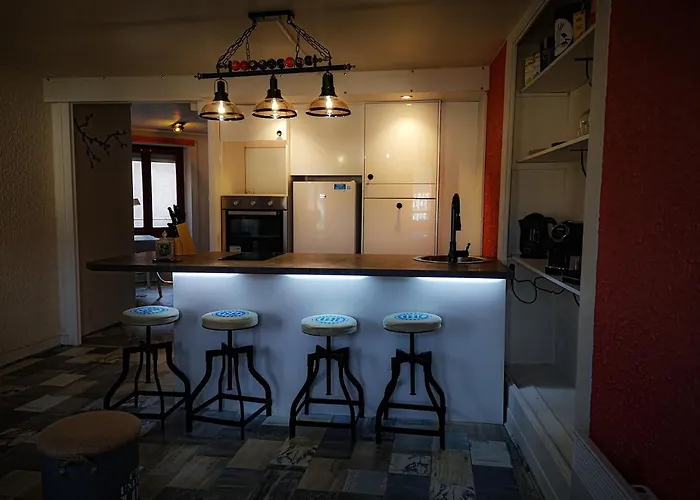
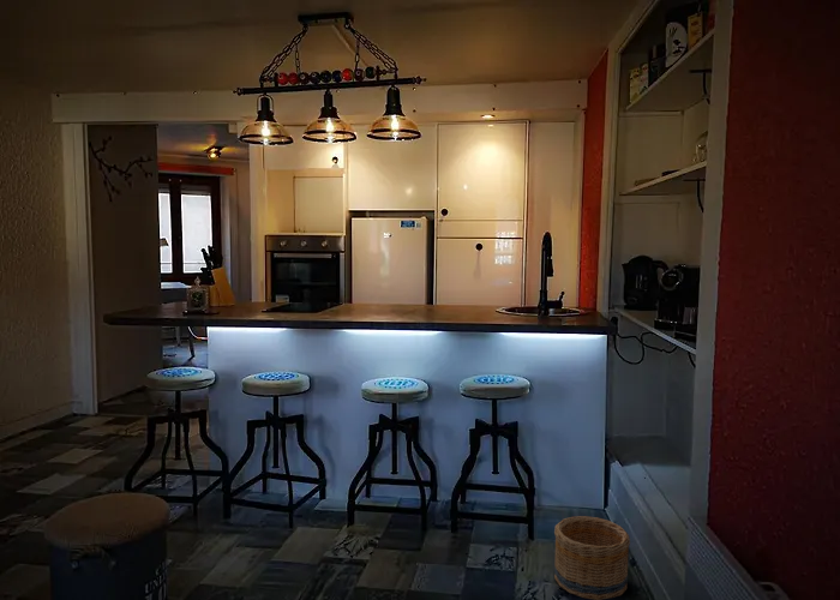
+ basket [553,515,631,600]
